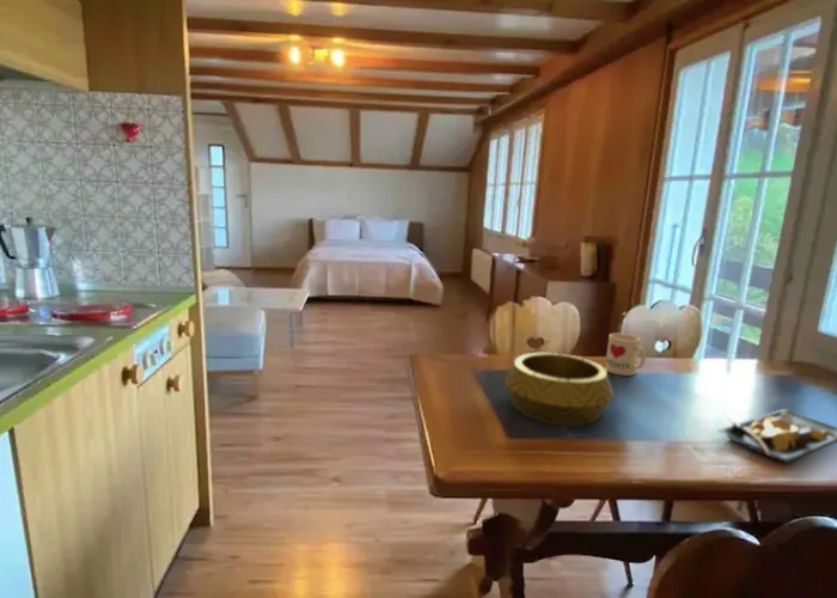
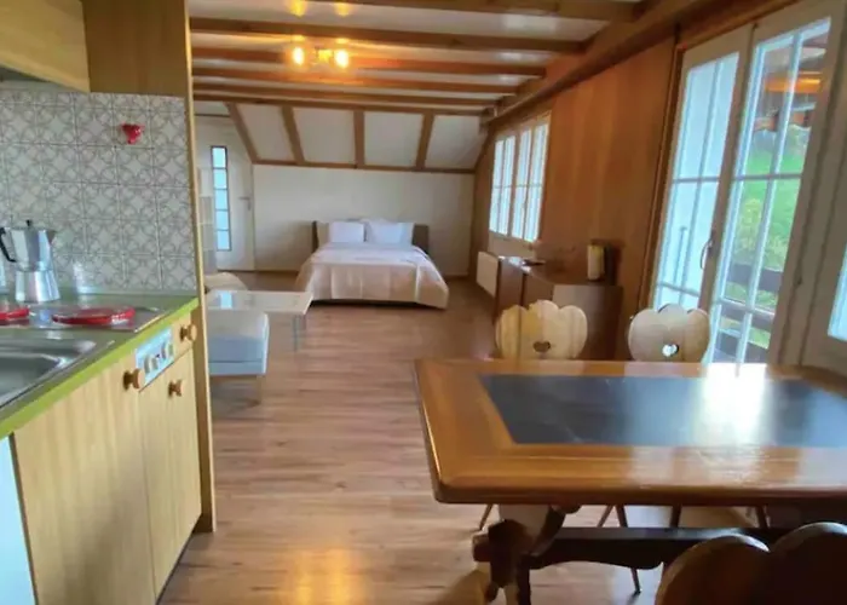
- mug [604,332,647,377]
- plate [716,408,837,464]
- decorative bowl [503,352,615,427]
